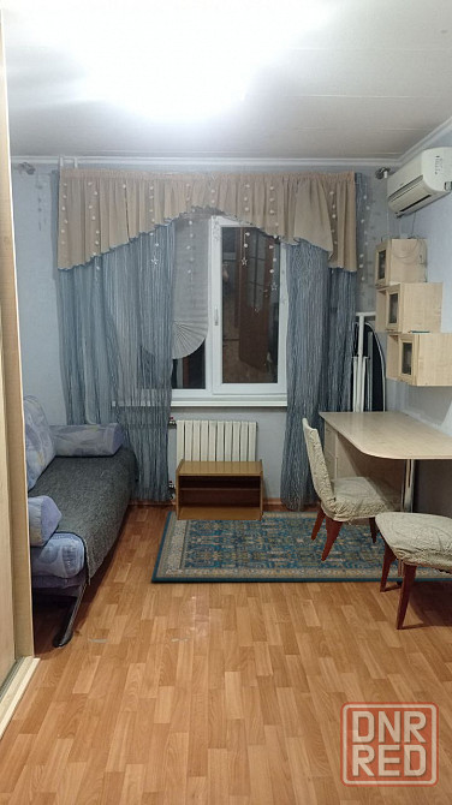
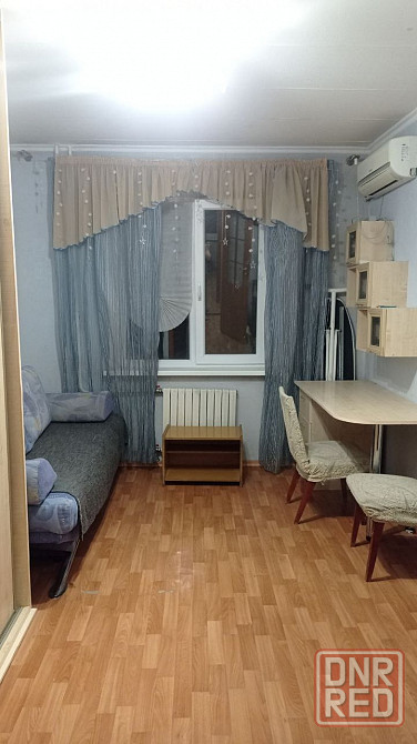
- rug [150,509,452,583]
